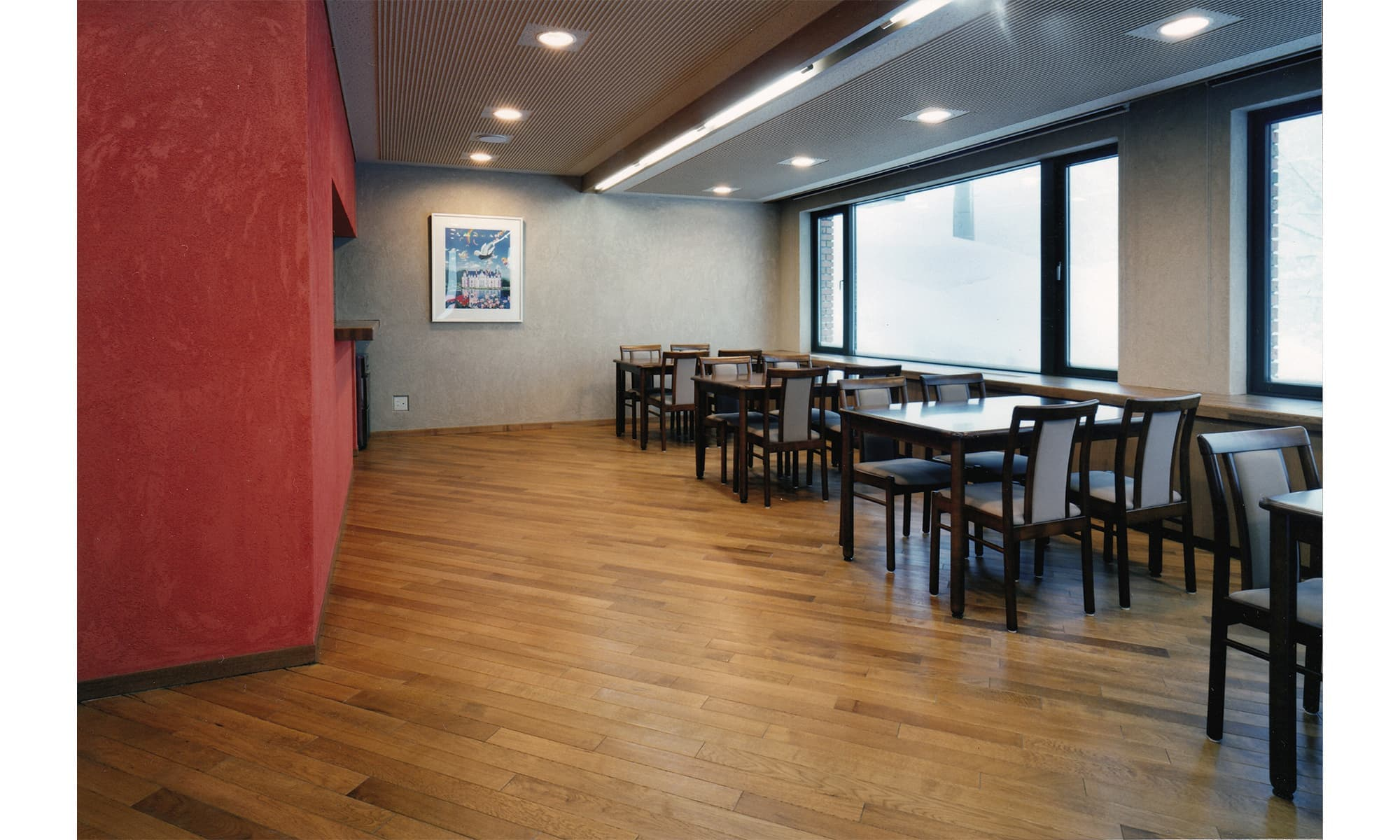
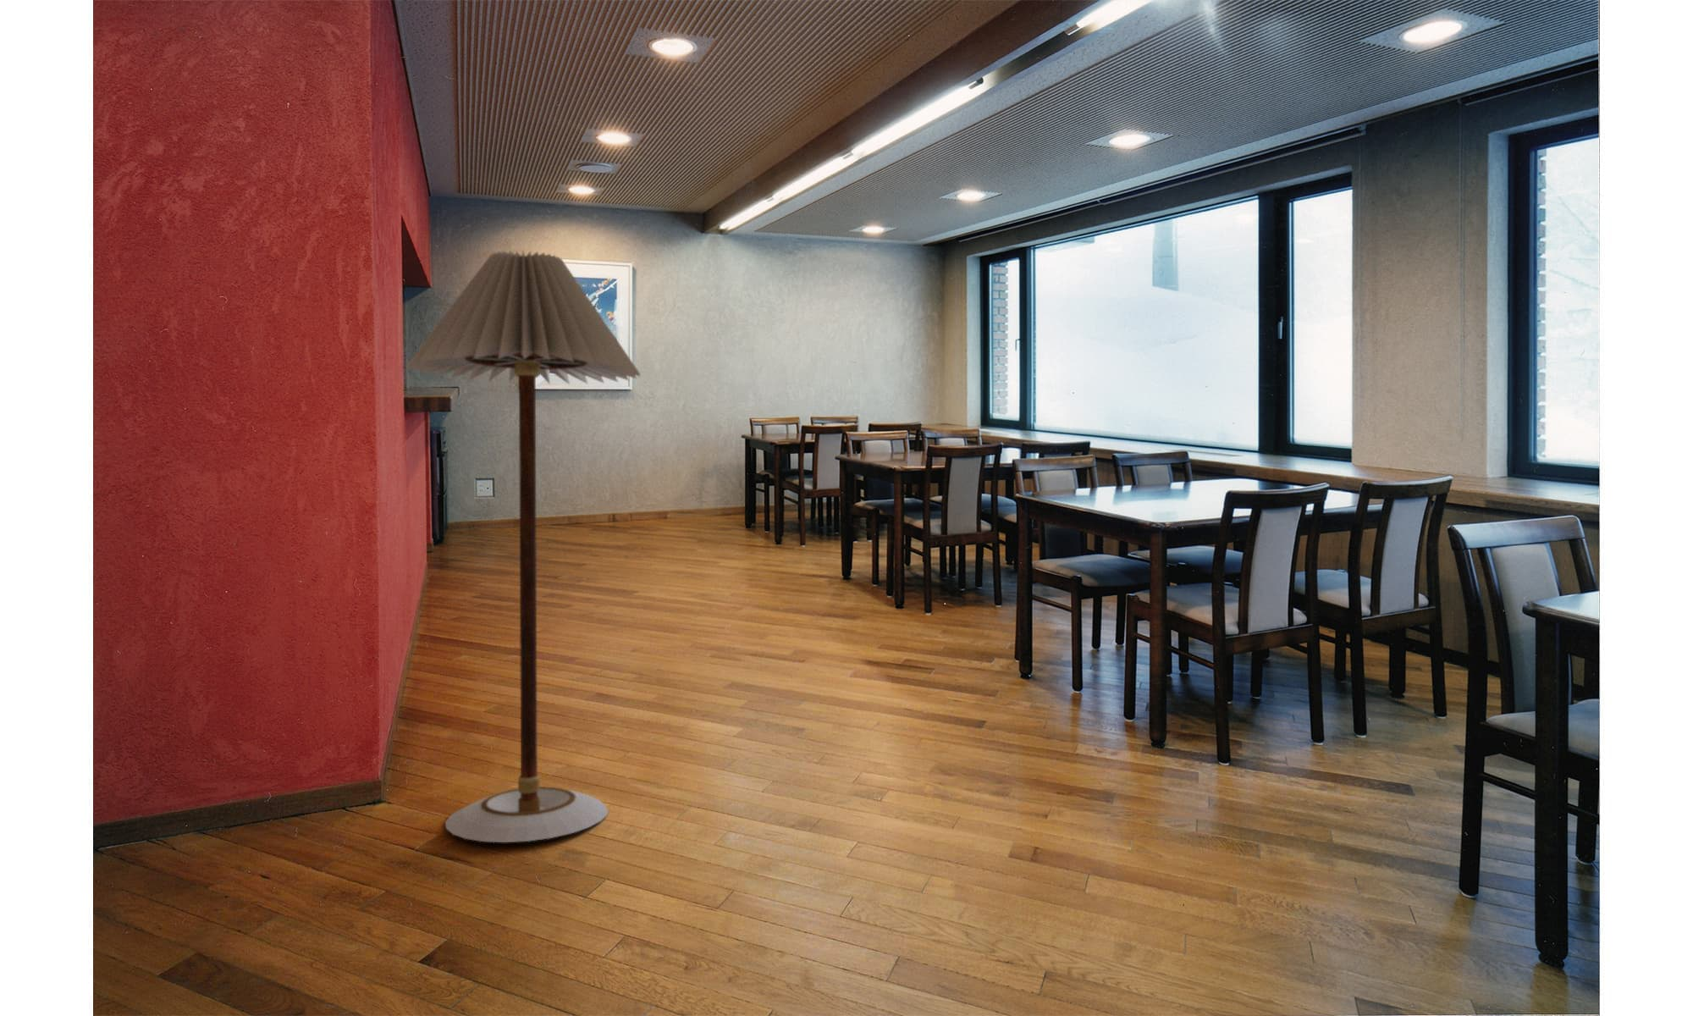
+ floor lamp [405,250,642,843]
